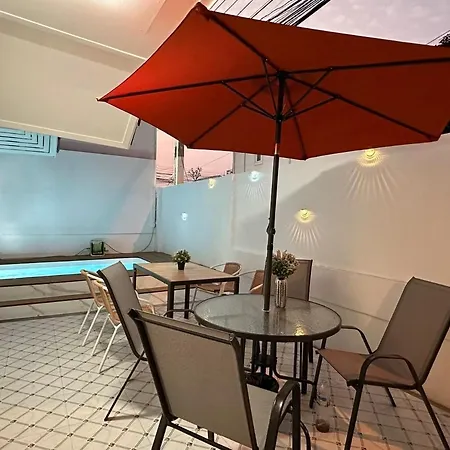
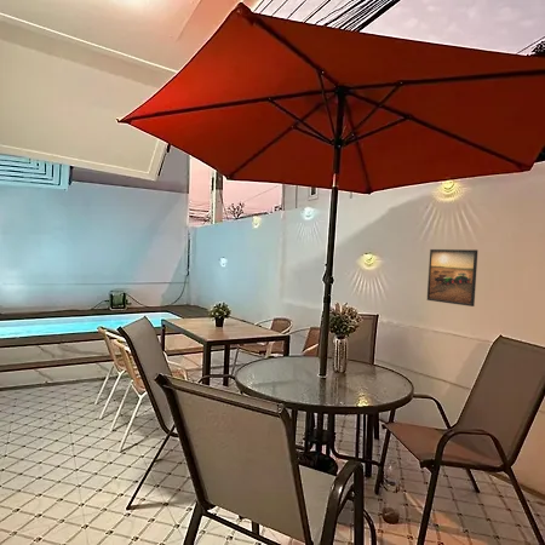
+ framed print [426,248,478,308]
